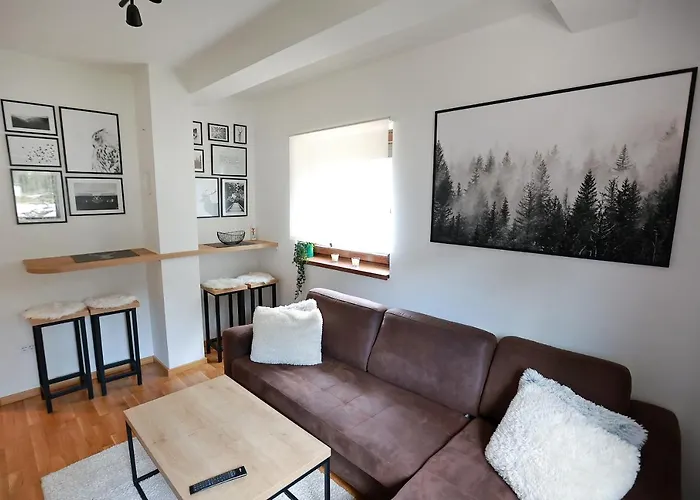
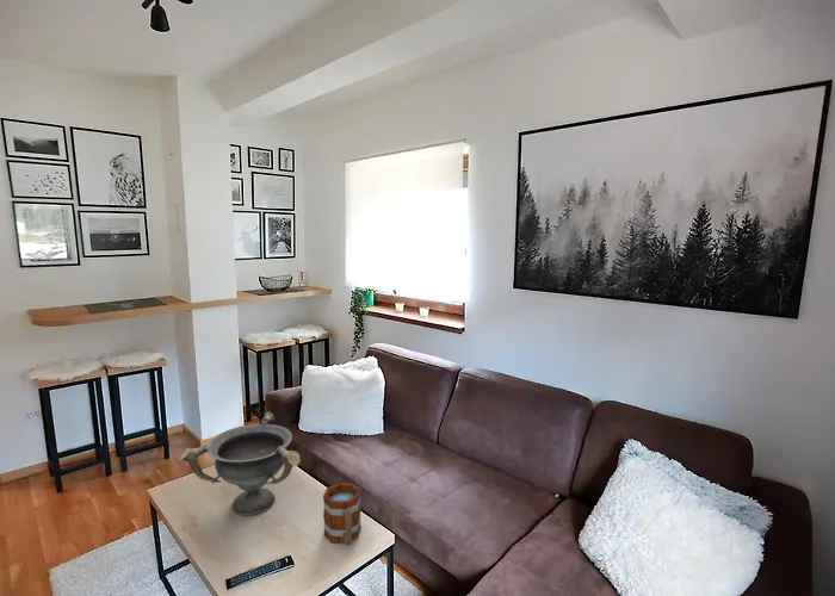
+ decorative bowl [178,411,302,516]
+ mug [322,482,363,546]
